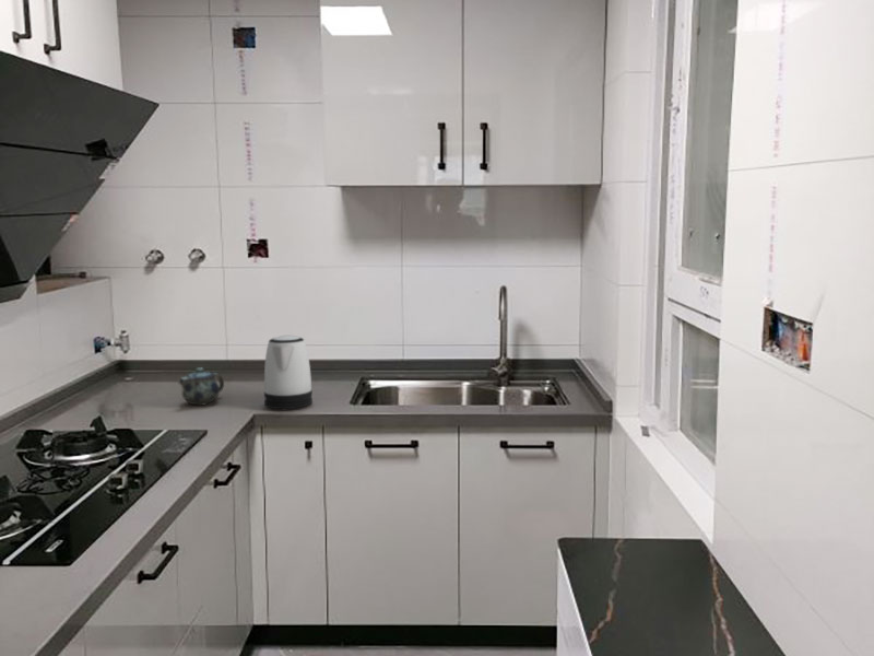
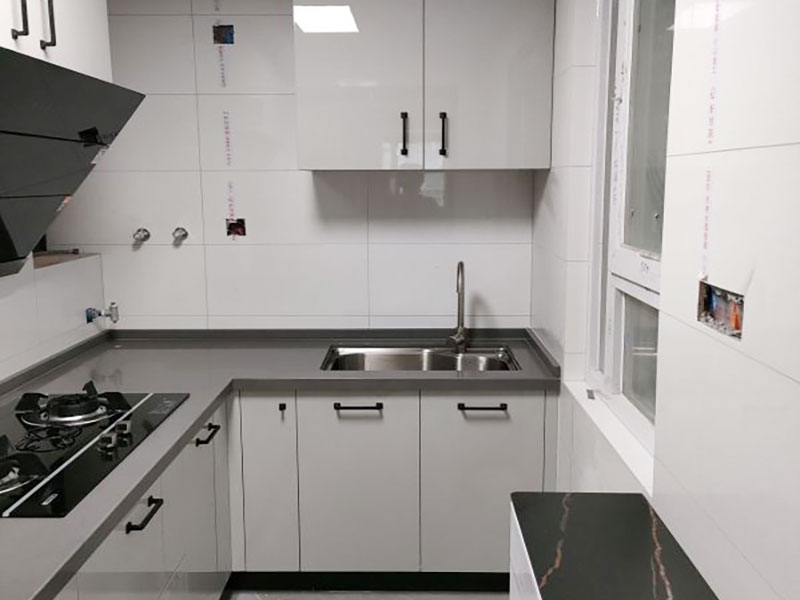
- kettle [263,335,314,410]
- chinaware [177,366,225,407]
